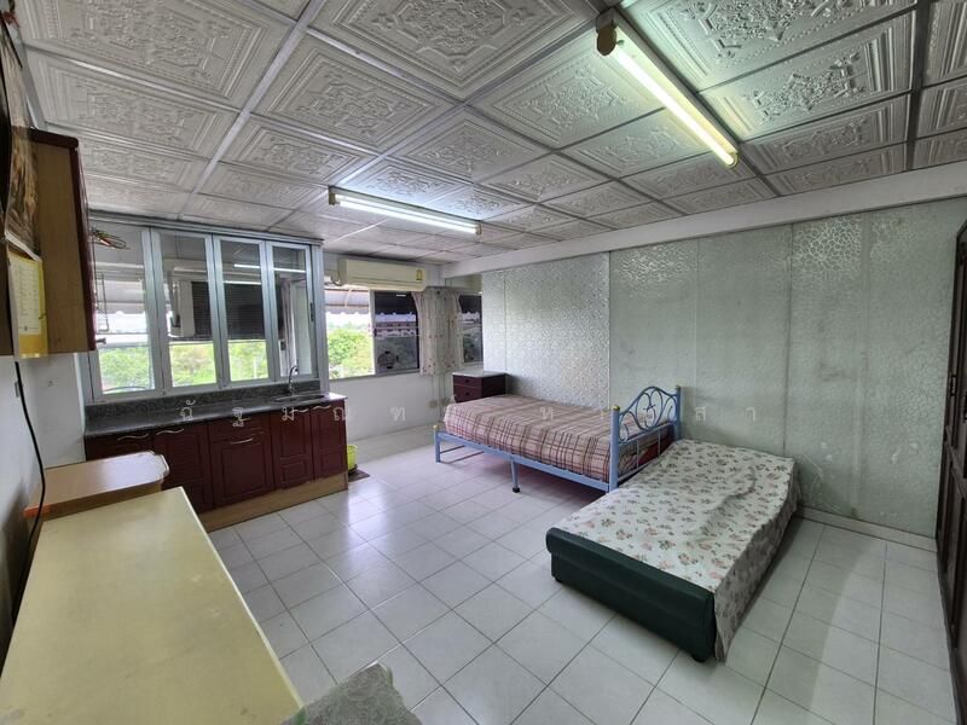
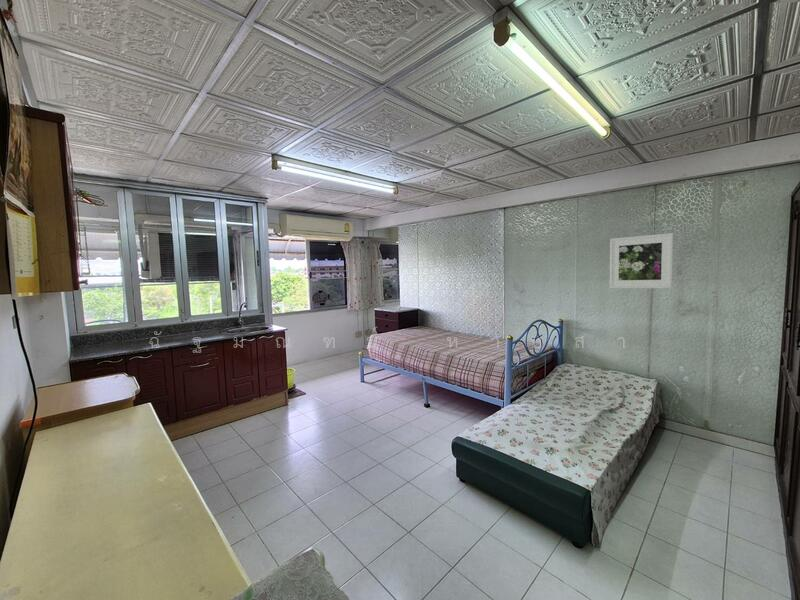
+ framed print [609,232,674,289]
